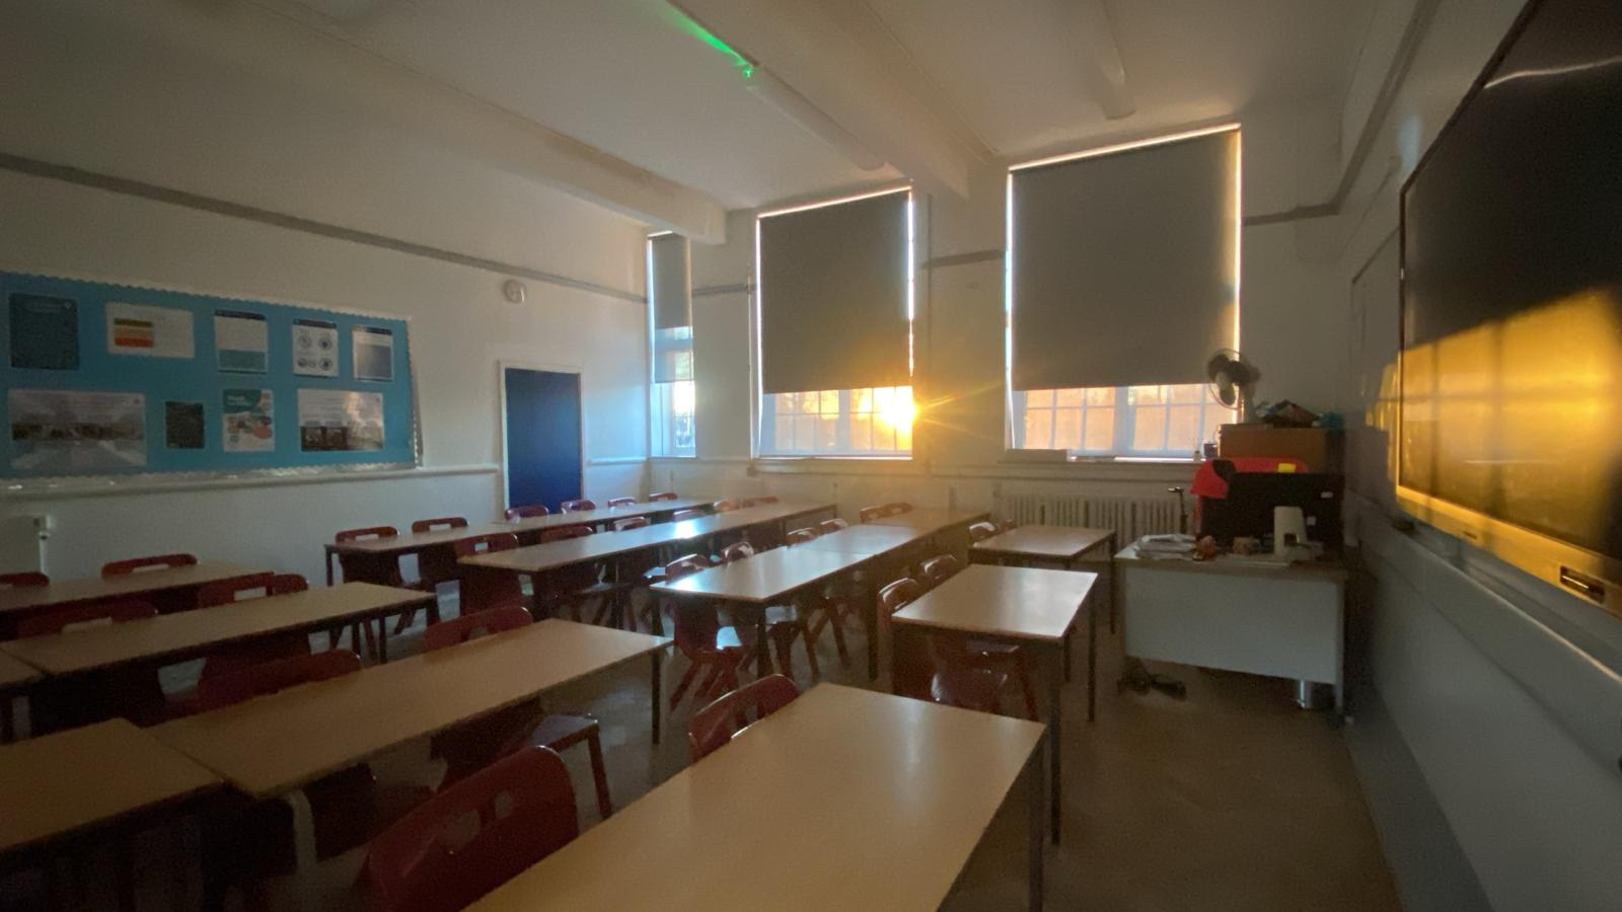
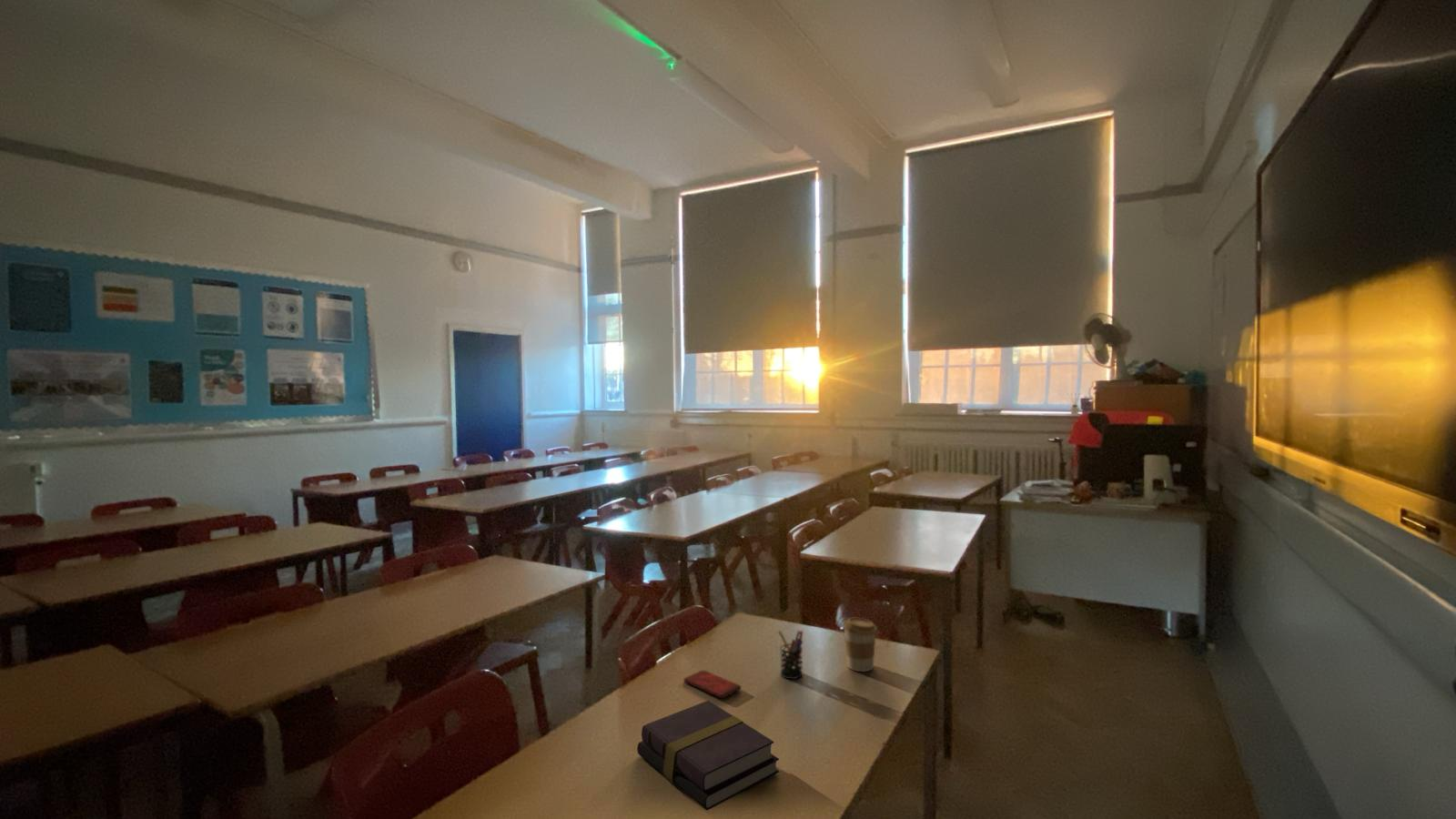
+ book [636,700,780,811]
+ pen holder [777,629,804,680]
+ coffee cup [843,617,878,672]
+ smartphone [683,670,742,699]
